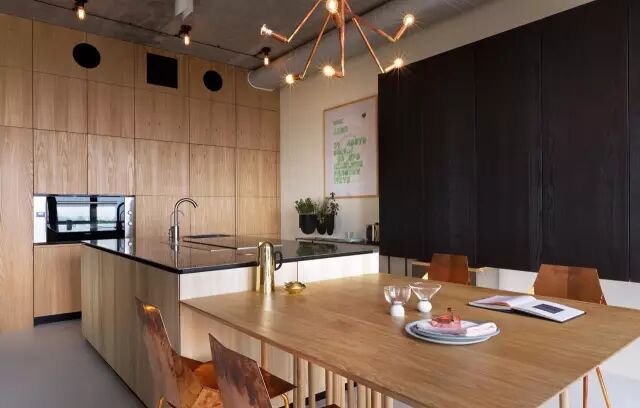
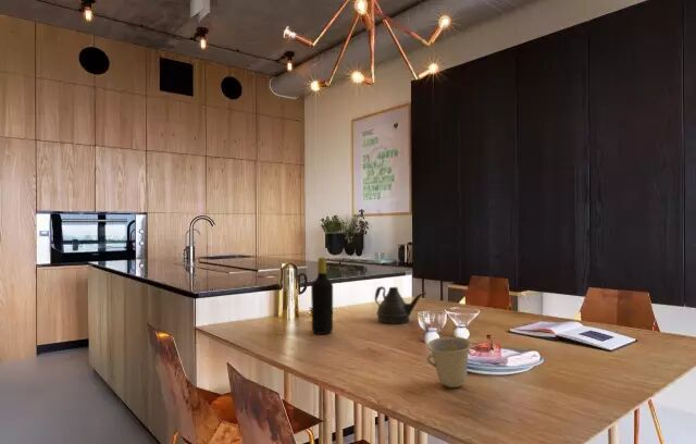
+ bottle [310,257,334,335]
+ cup [425,336,473,388]
+ teapot [374,285,427,324]
